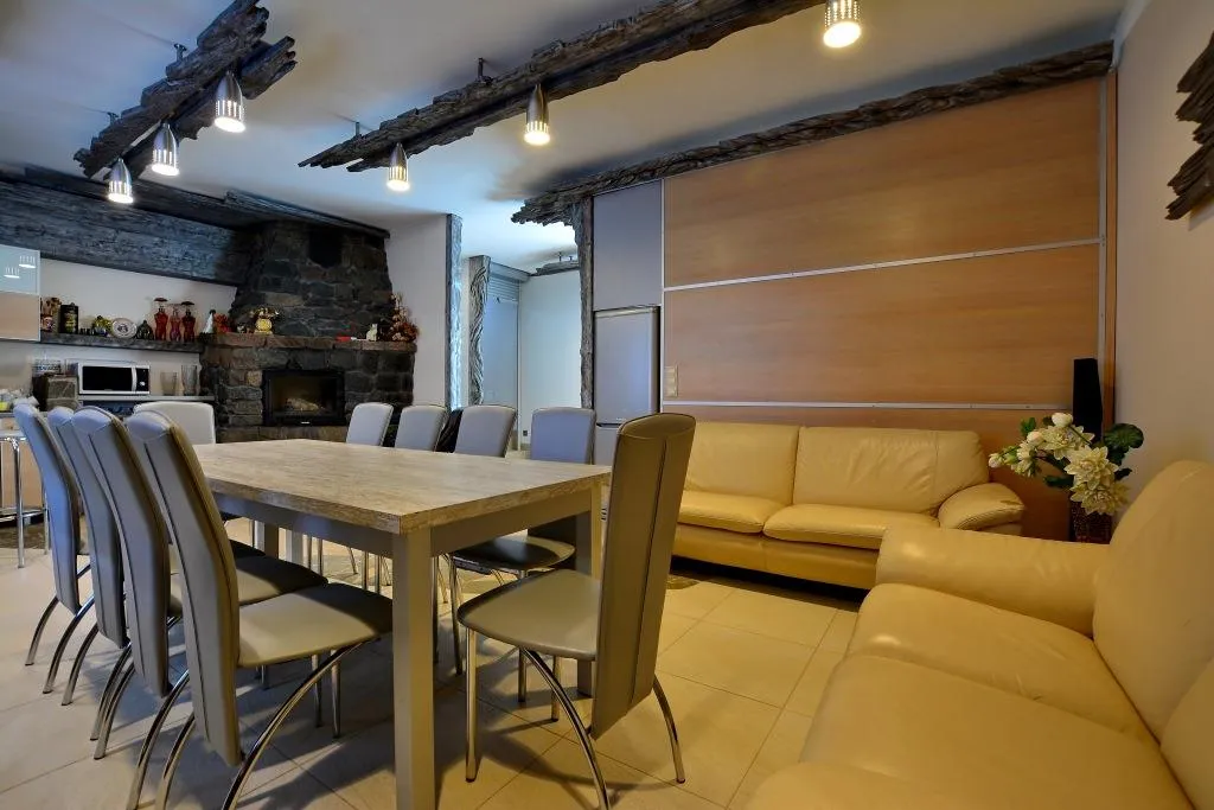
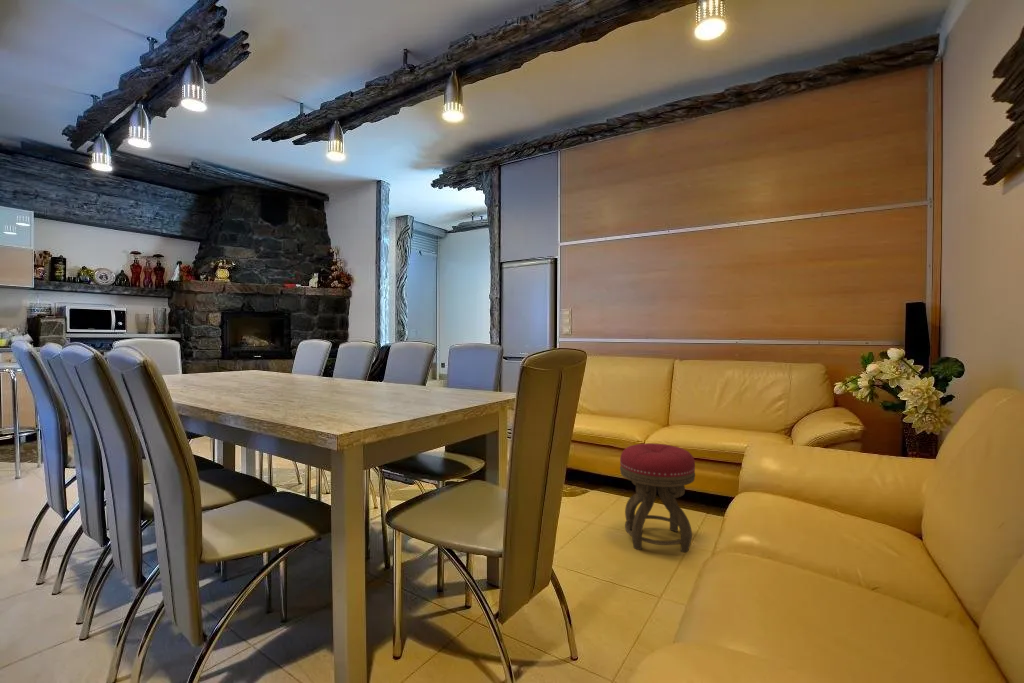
+ stool [619,442,696,553]
